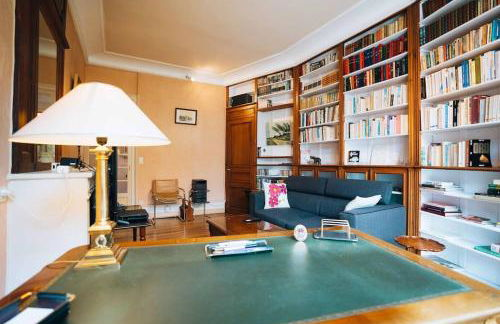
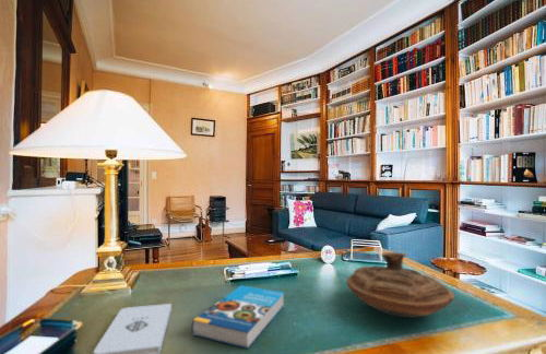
+ decorative bowl [346,251,456,318]
+ notepad [93,303,173,354]
+ book [191,284,285,350]
